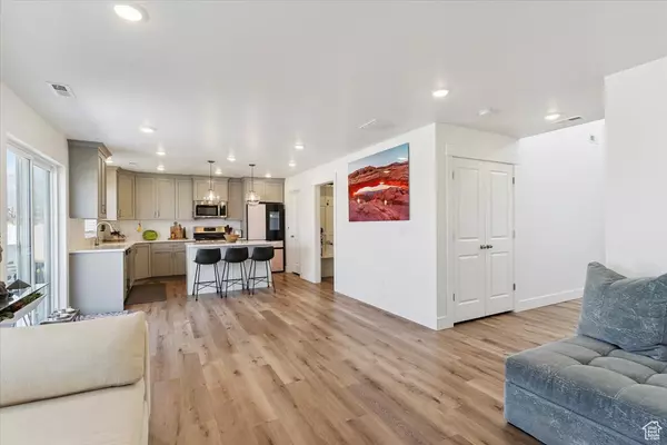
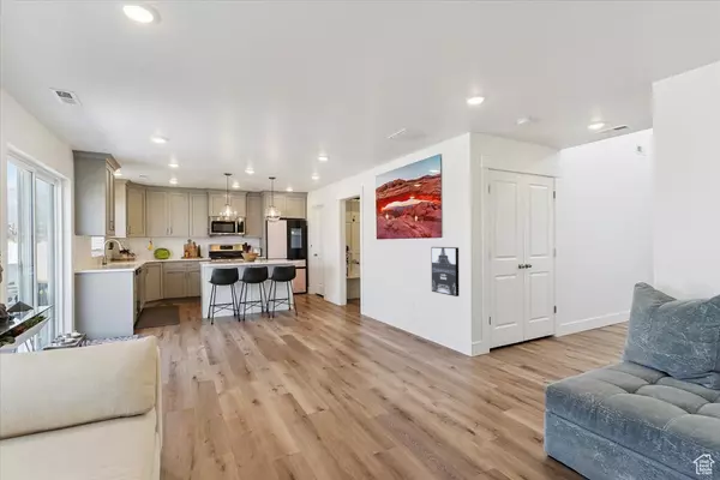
+ wall art [431,246,460,298]
